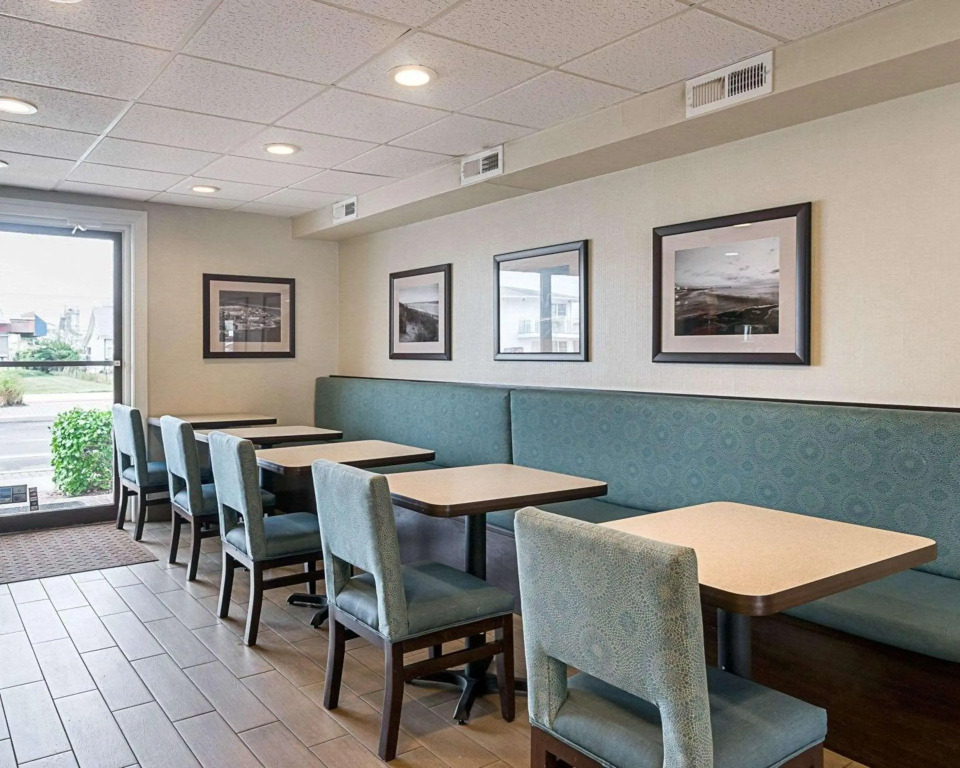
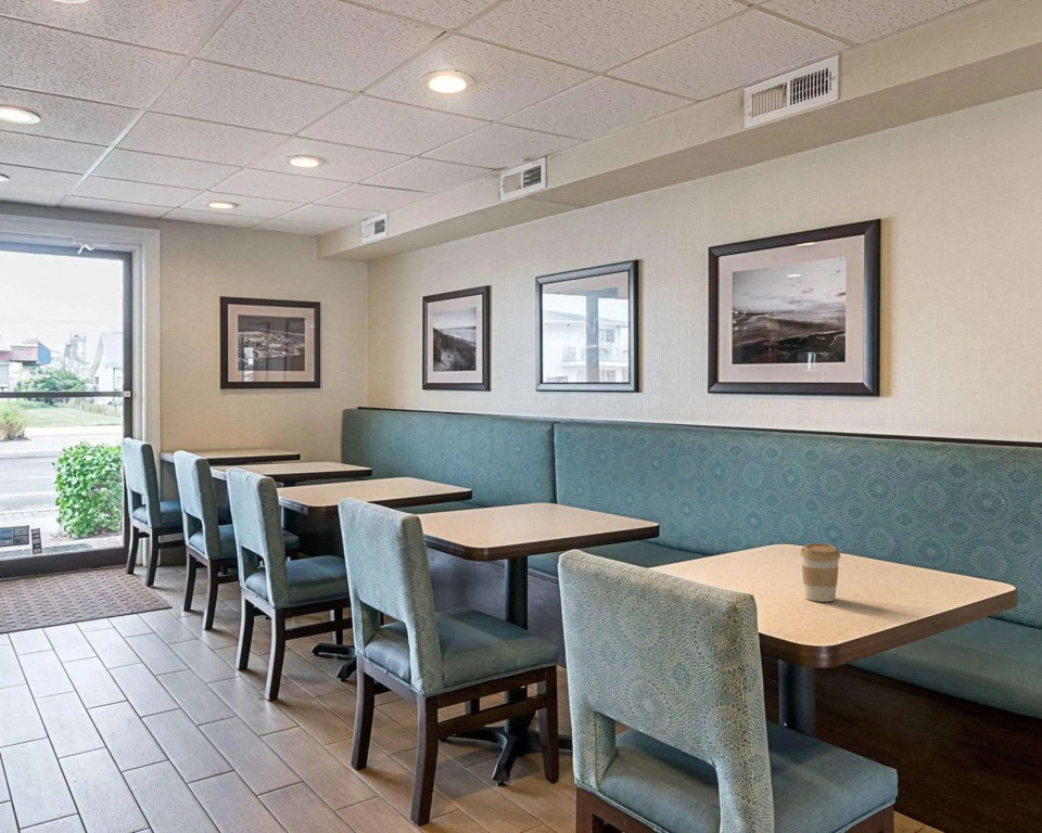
+ coffee cup [799,542,842,603]
